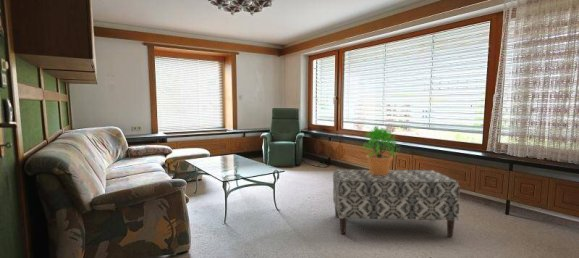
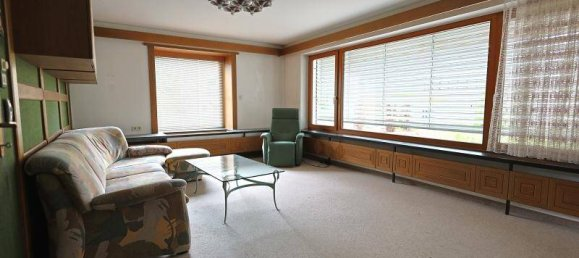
- bench [332,168,461,237]
- potted plant [361,125,401,175]
